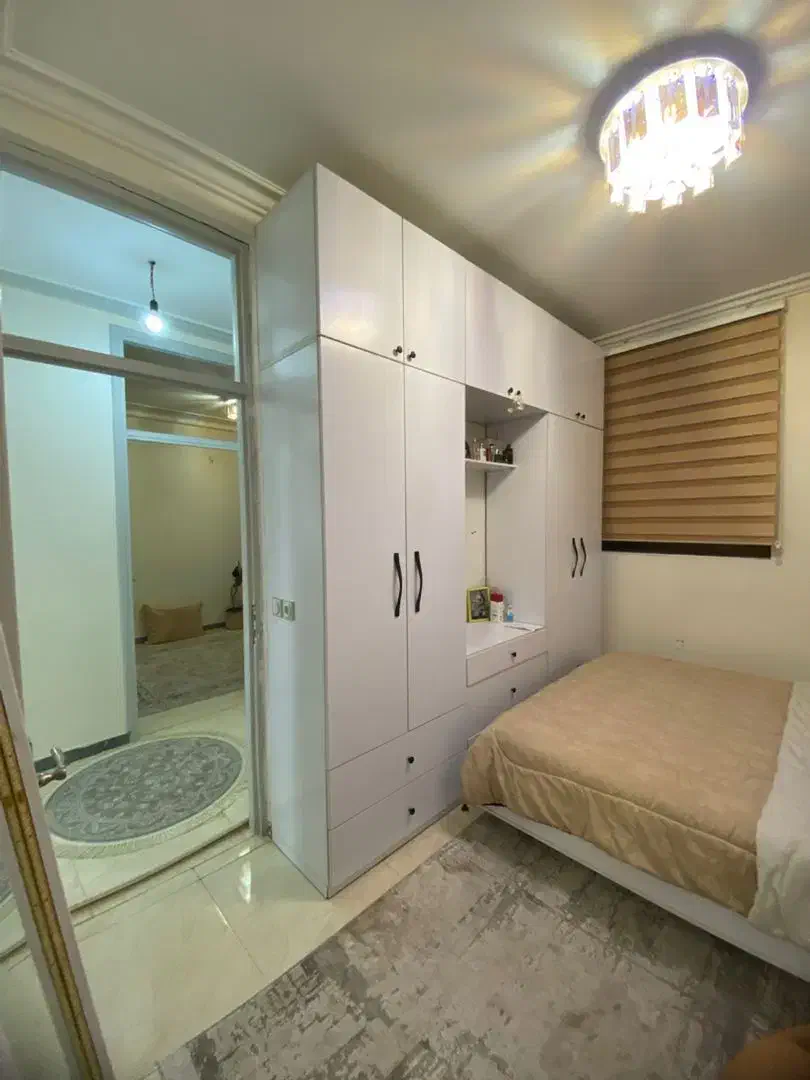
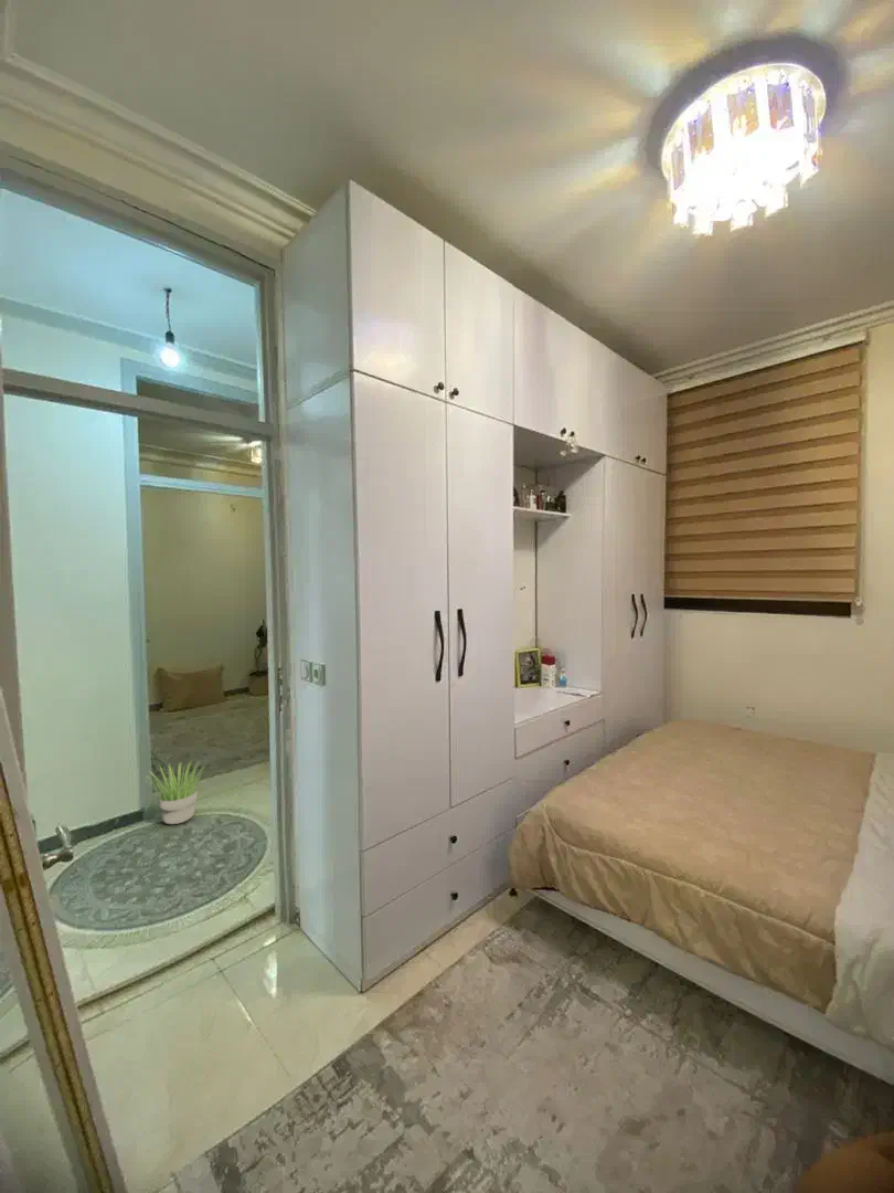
+ potted plant [142,760,207,825]
